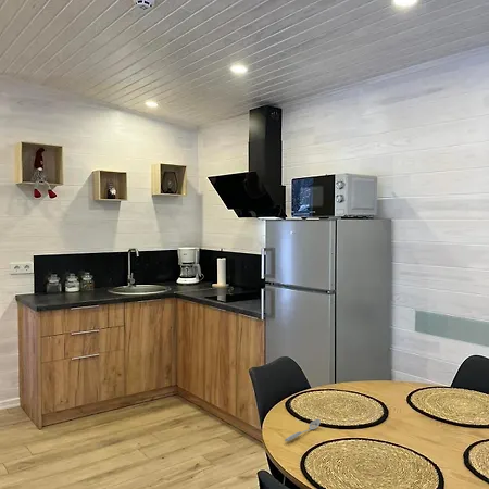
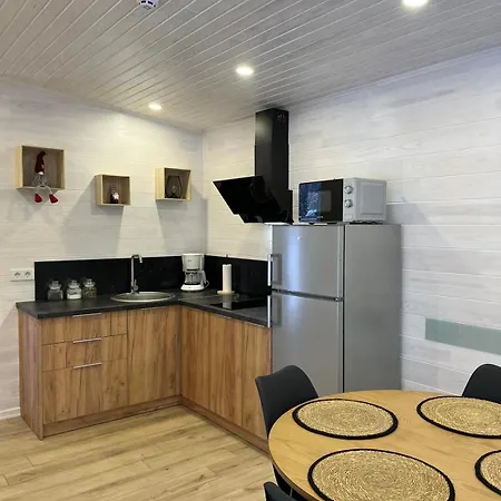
- spoon [284,418,322,442]
